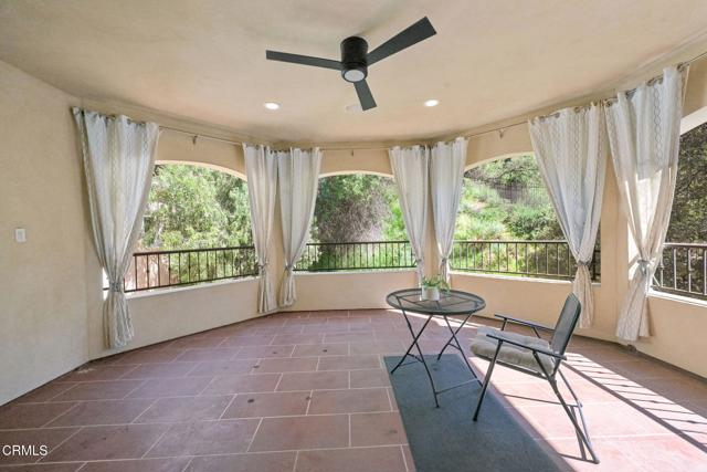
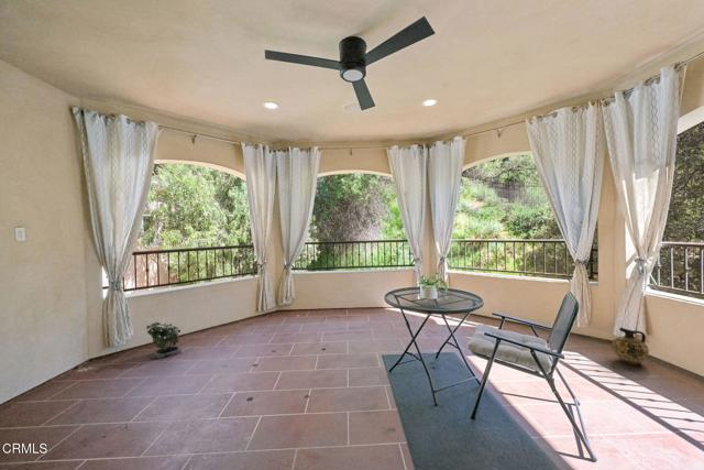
+ ceramic jug [610,327,650,365]
+ potted plant [145,321,184,360]
